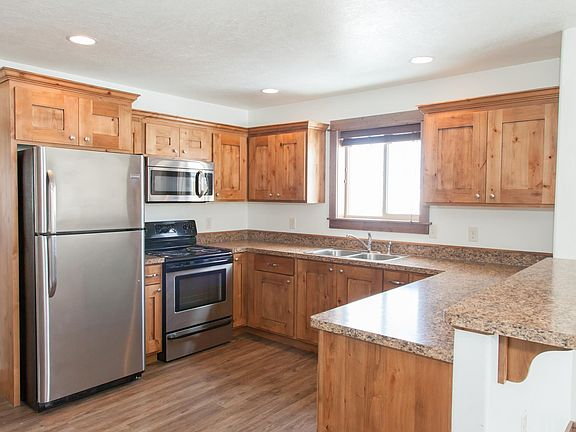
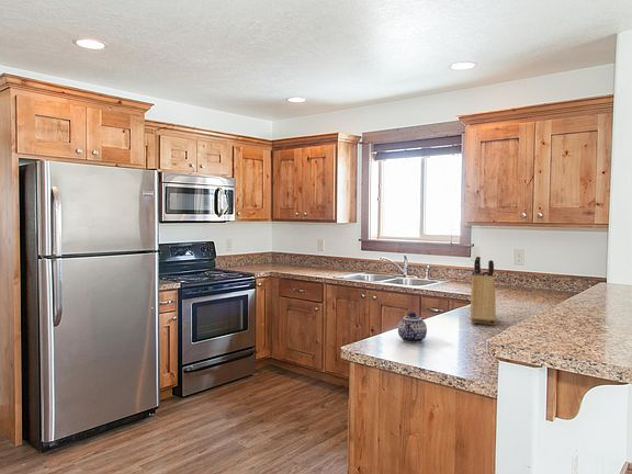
+ knife block [470,256,497,326]
+ teapot [397,311,428,343]
